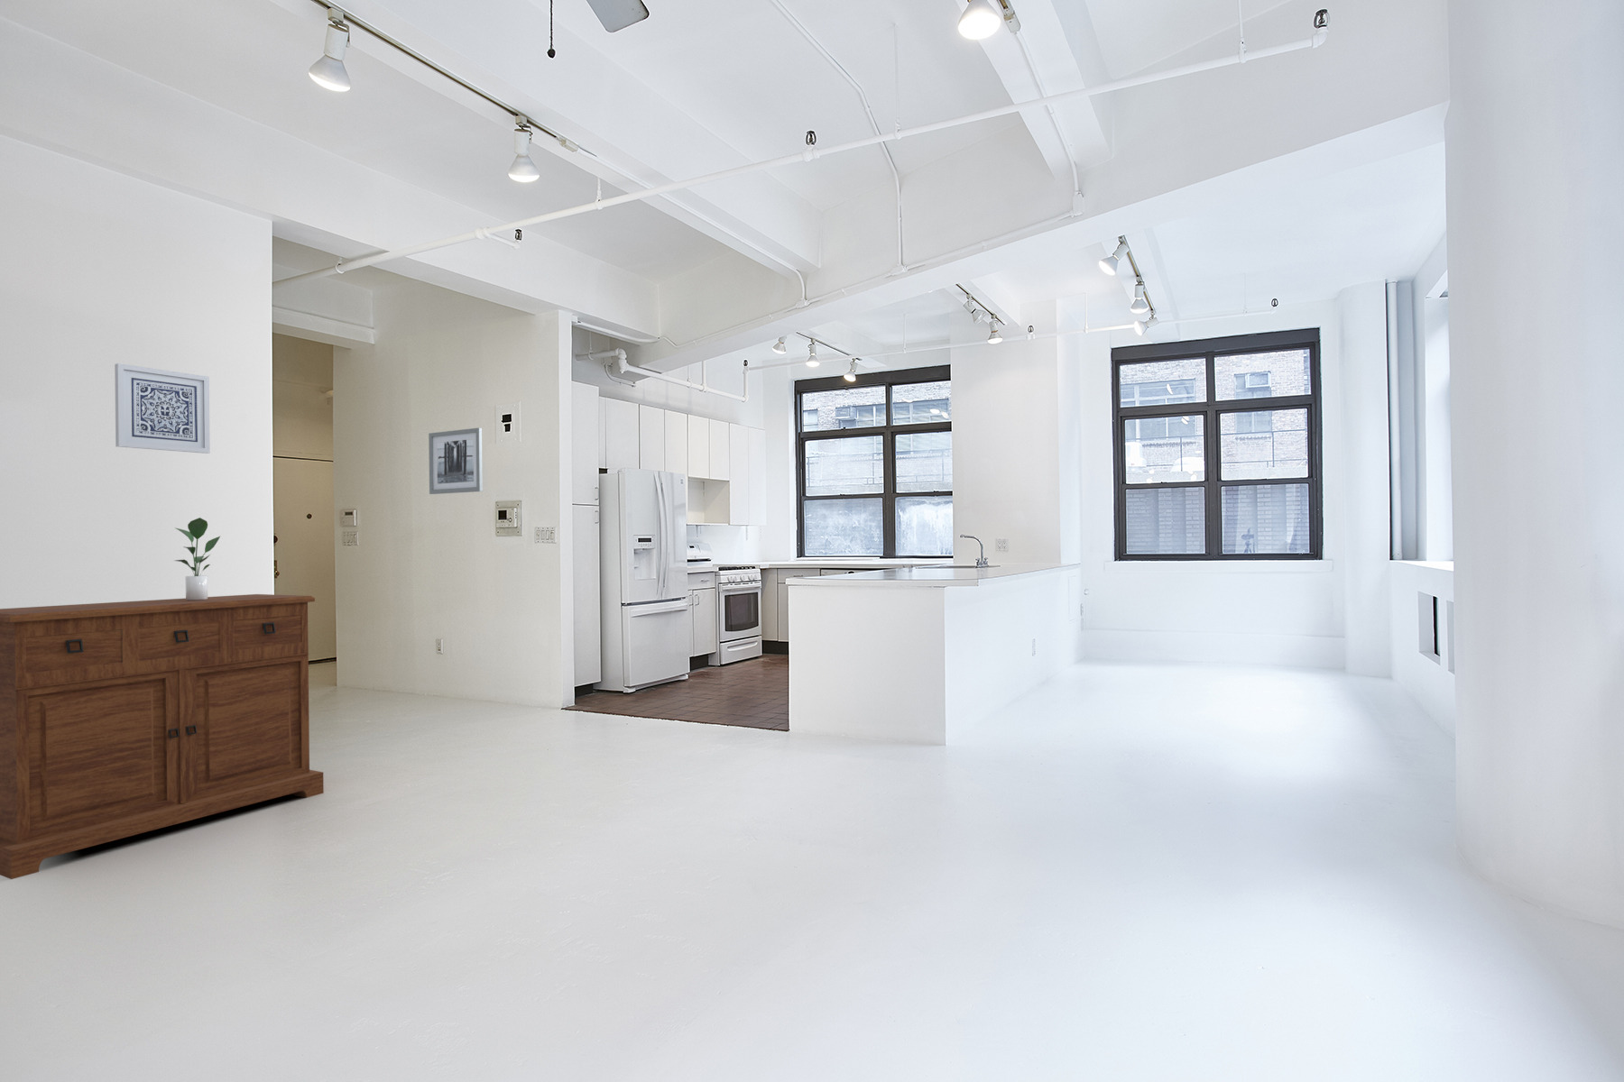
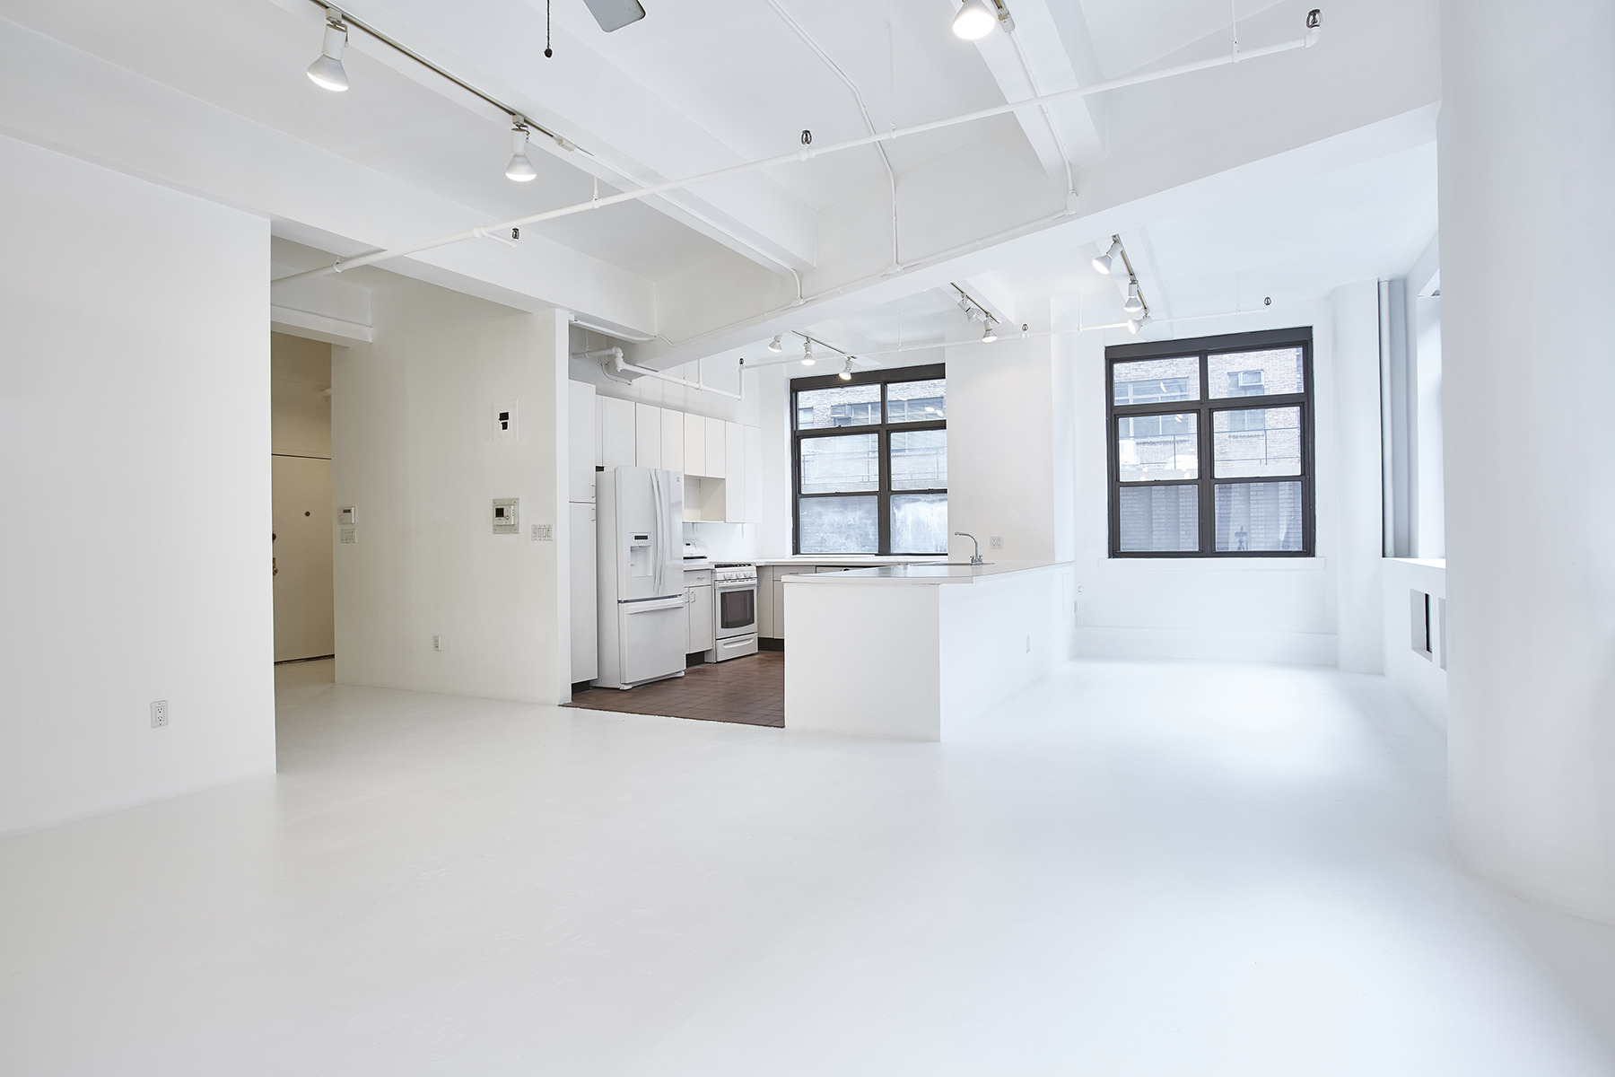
- wall art [428,427,483,495]
- sideboard [0,593,325,880]
- wall art [114,362,211,454]
- potted plant [174,517,221,600]
